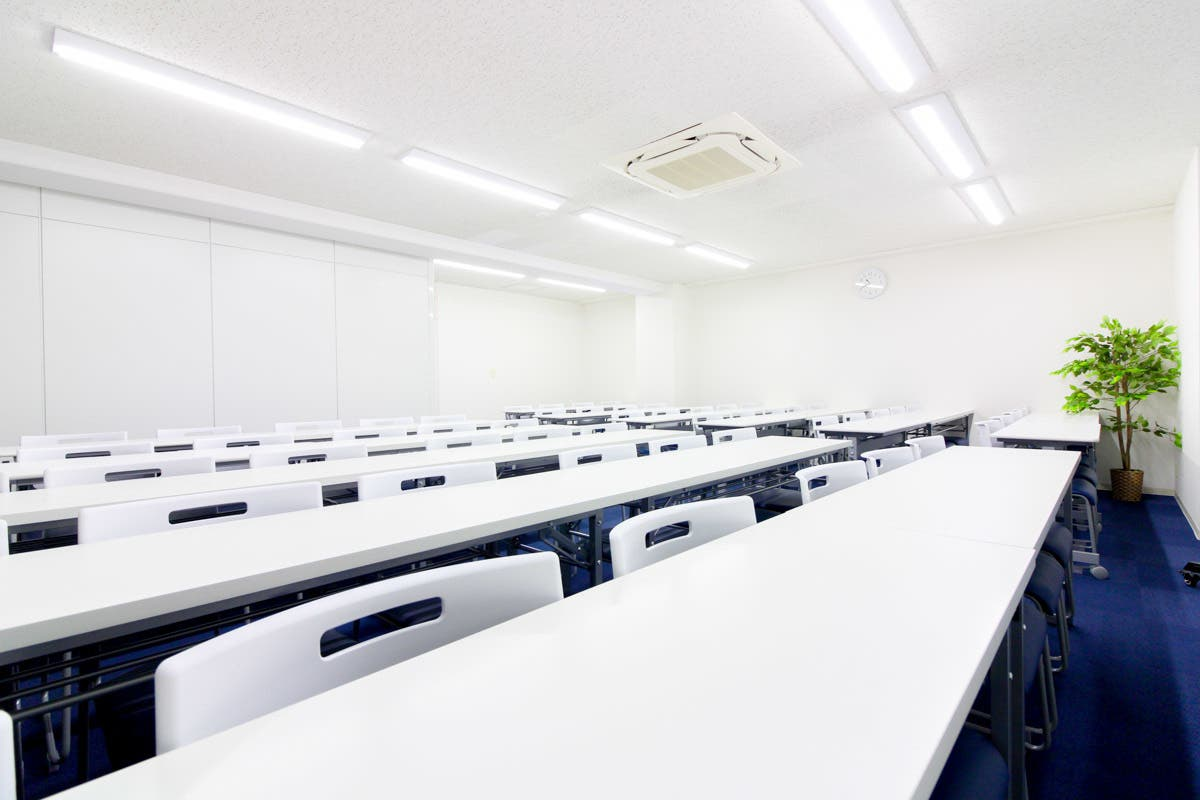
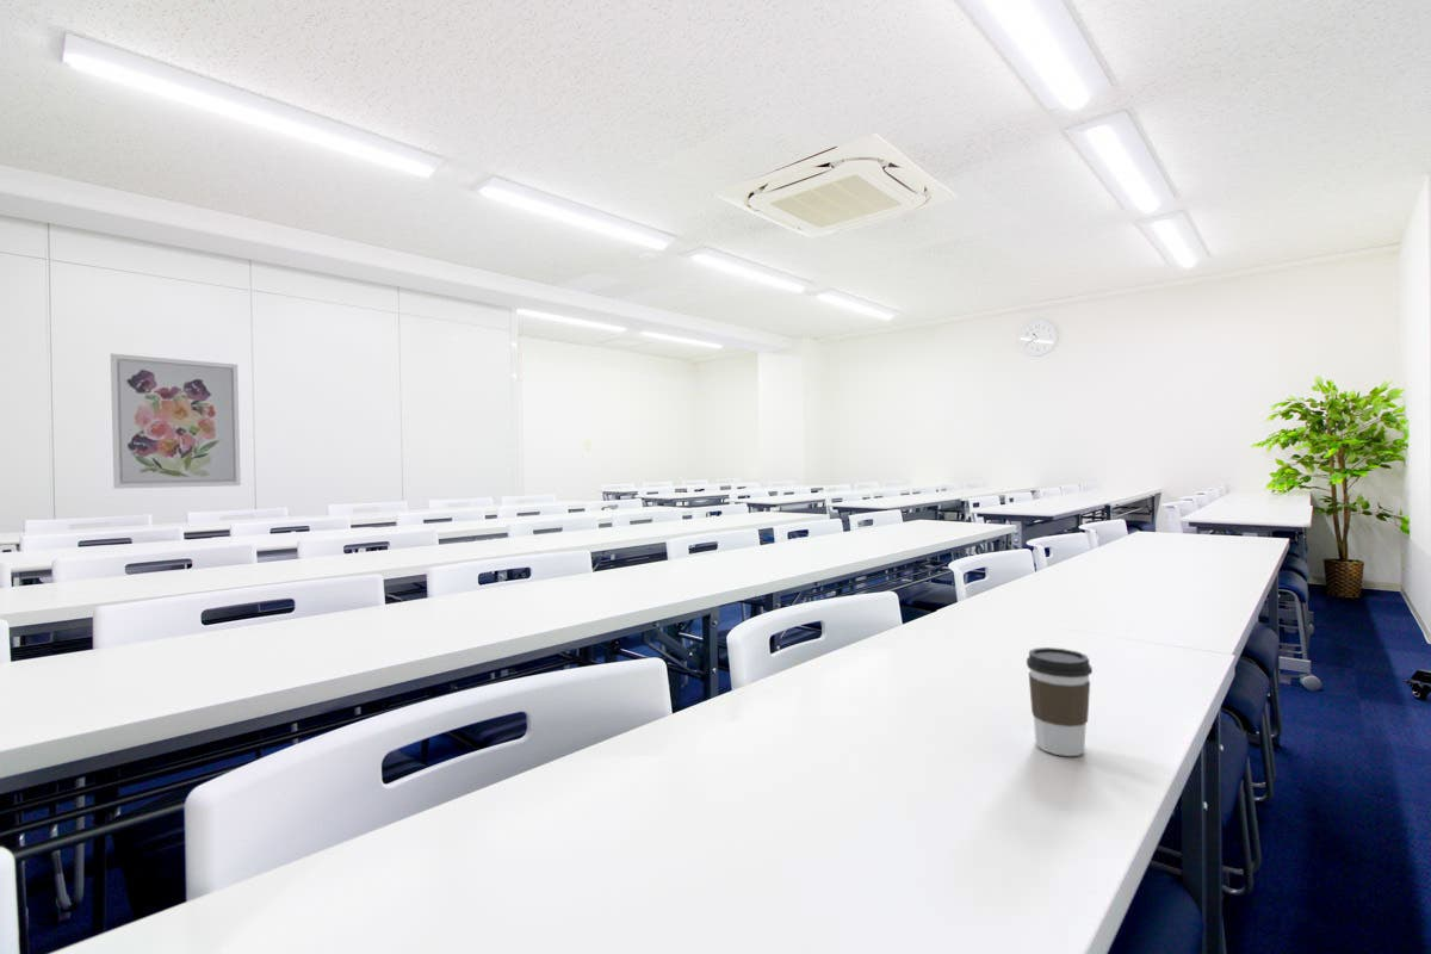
+ coffee cup [1026,646,1094,757]
+ wall art [110,353,242,490]
